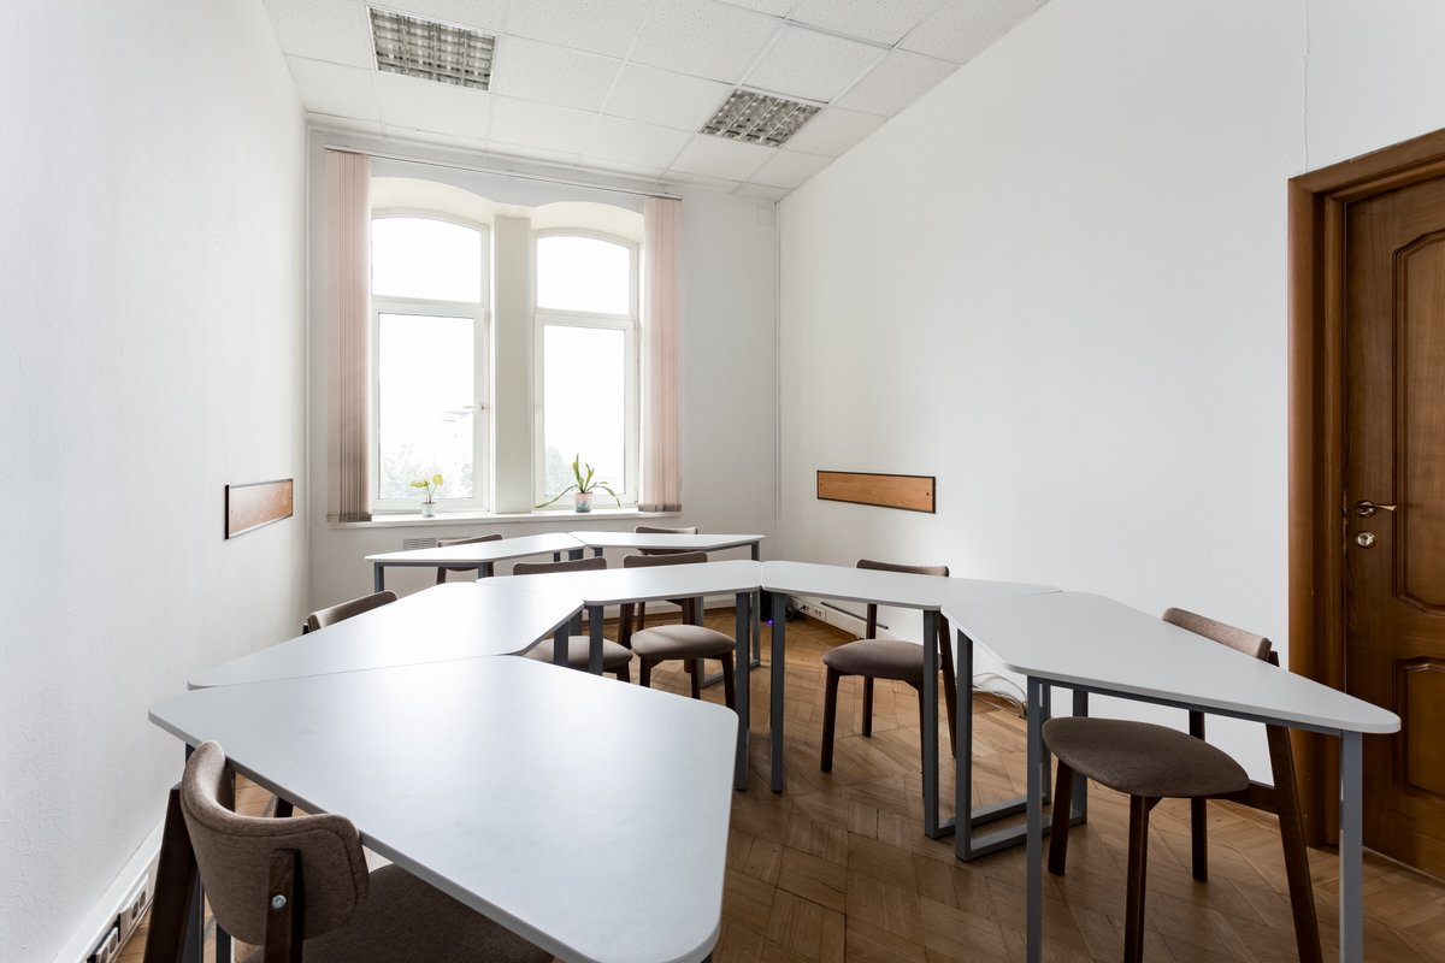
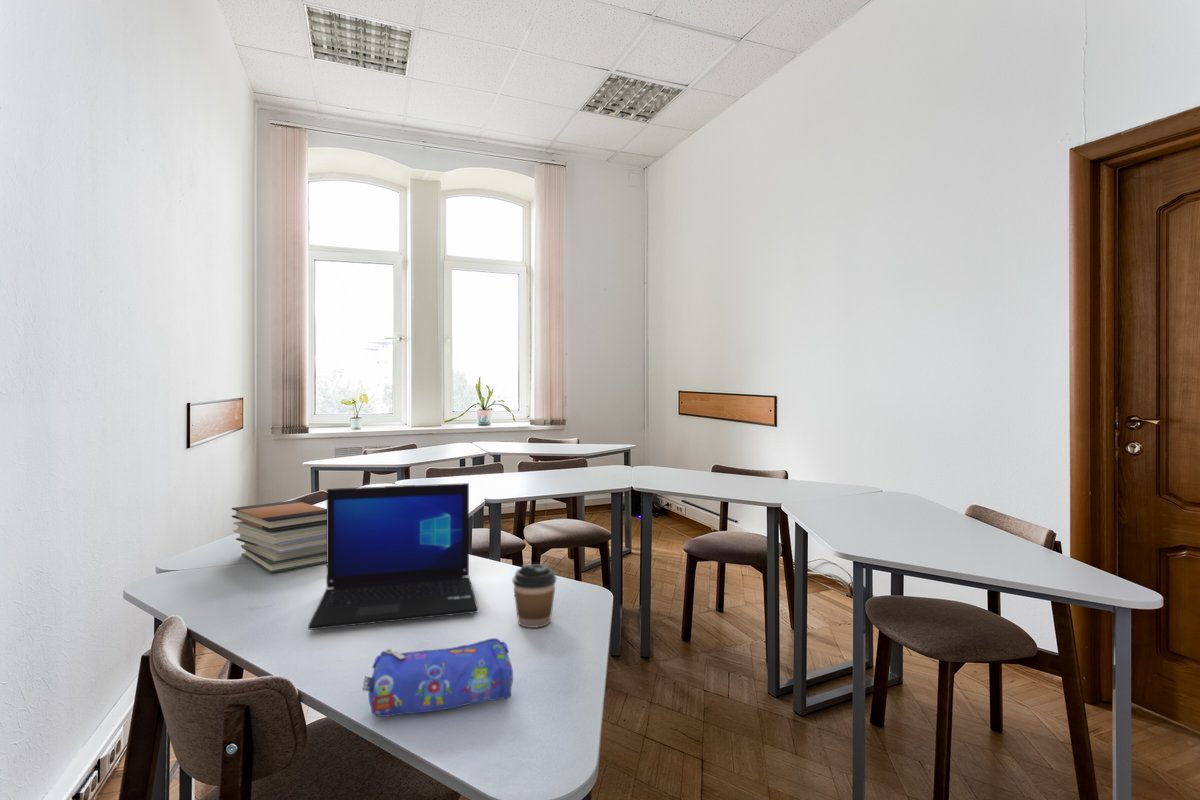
+ book stack [231,499,327,574]
+ laptop [307,482,479,631]
+ pencil case [362,637,514,718]
+ coffee cup [511,563,557,629]
